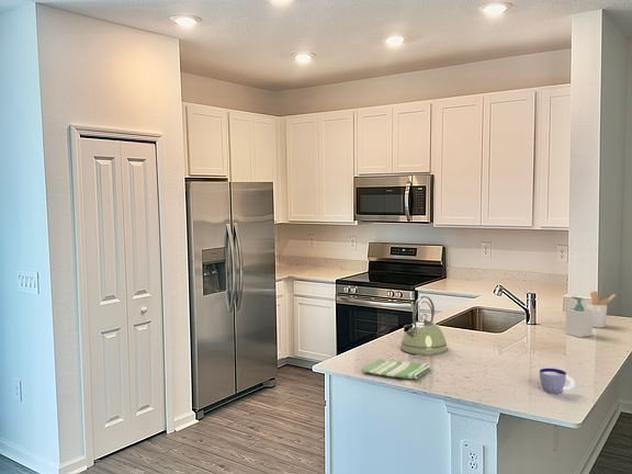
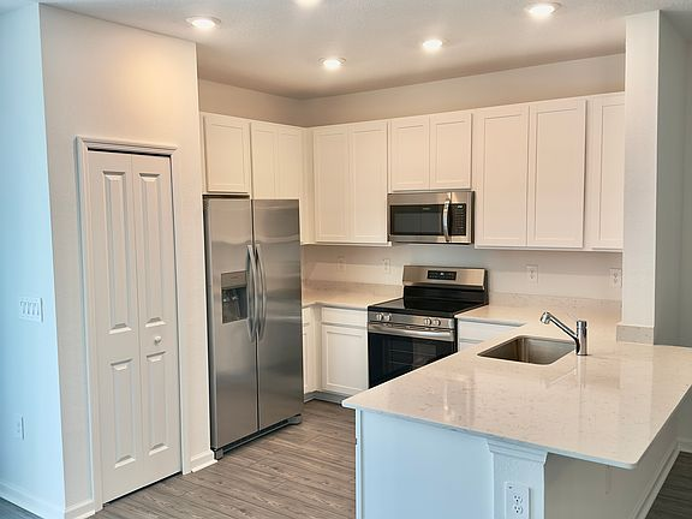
- cup [539,368,576,395]
- dish towel [361,358,431,380]
- kettle [399,295,449,356]
- utensil holder [586,291,617,329]
- soap bottle [565,295,594,338]
